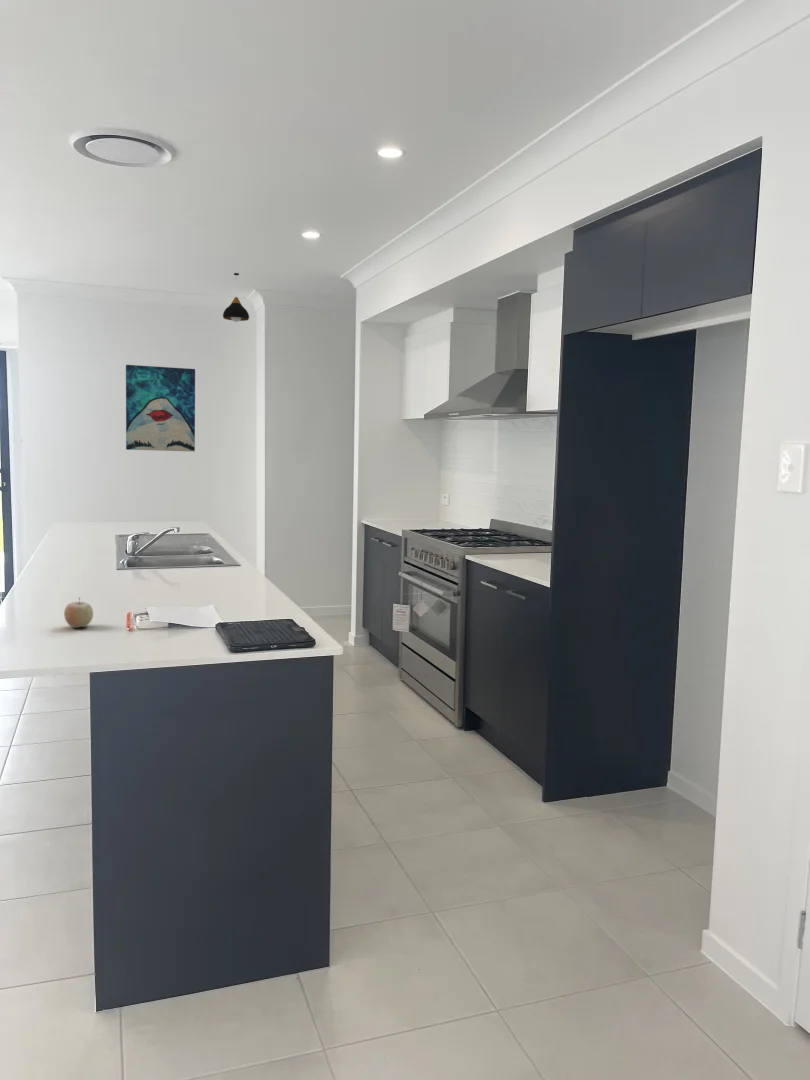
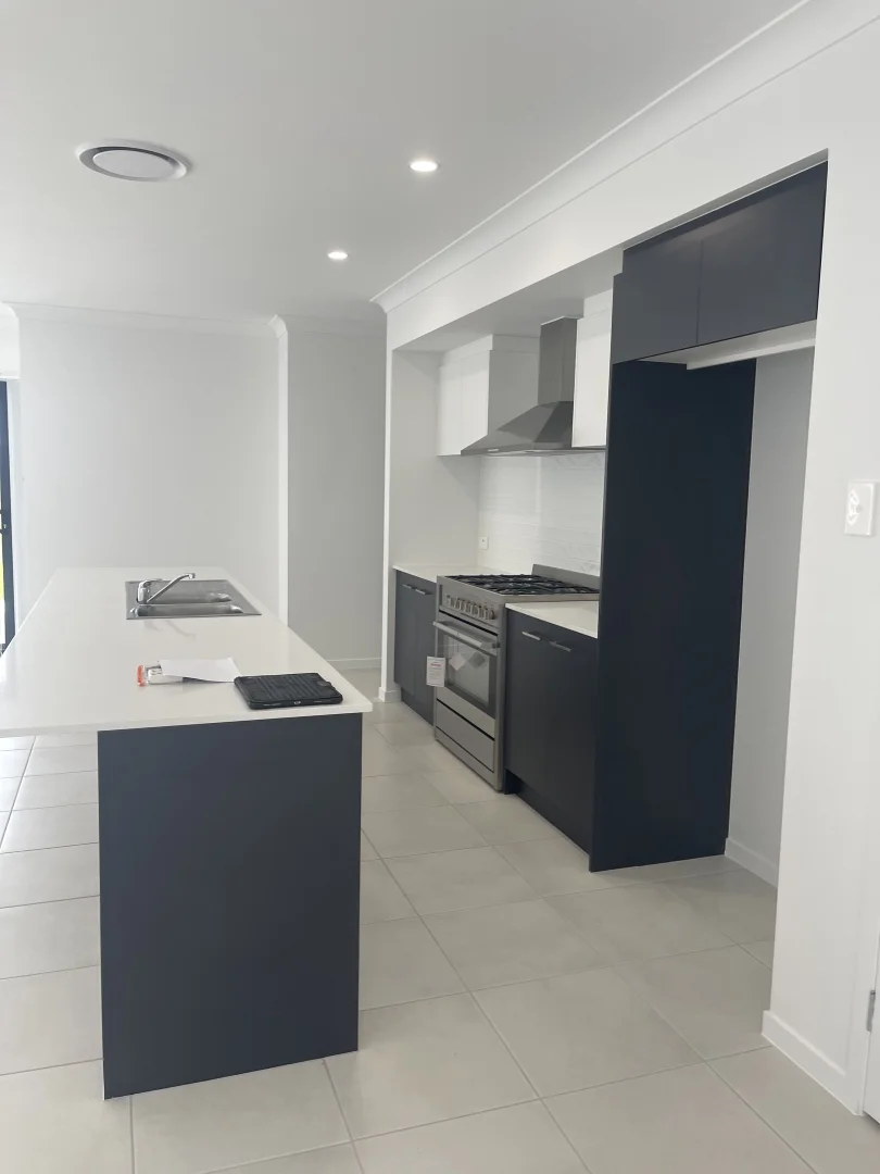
- wall art [125,364,196,453]
- fruit [63,597,94,629]
- pendant light [222,272,250,323]
